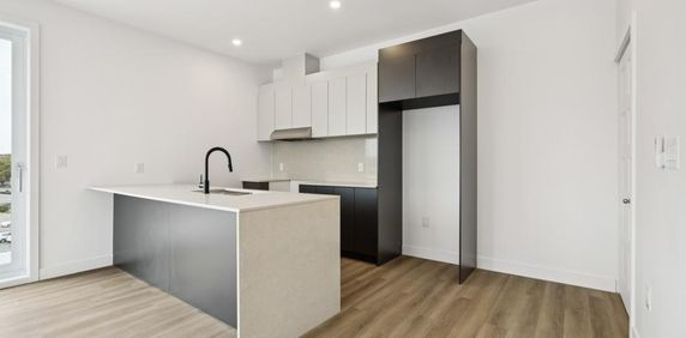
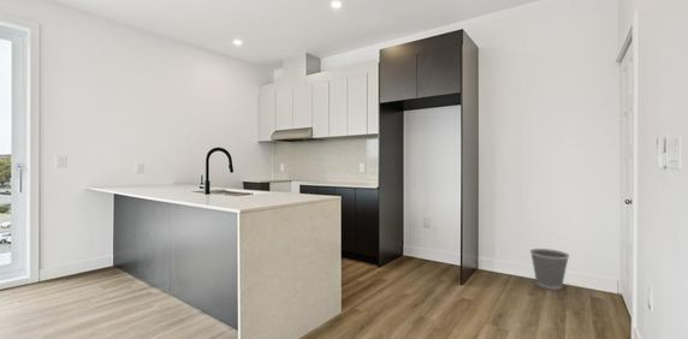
+ wastebasket [529,248,570,291]
